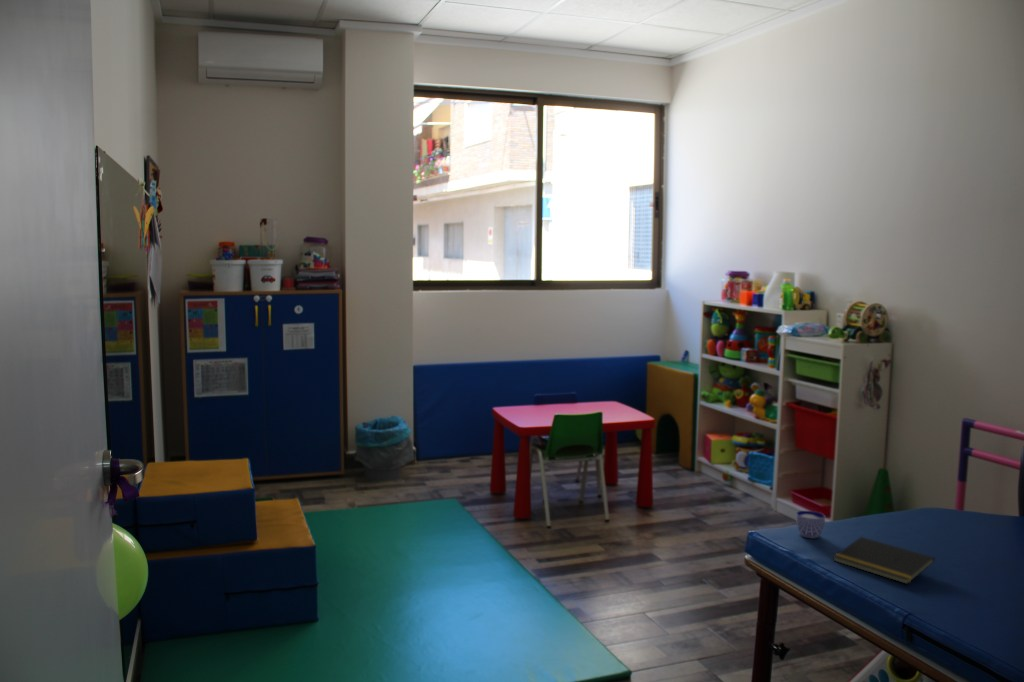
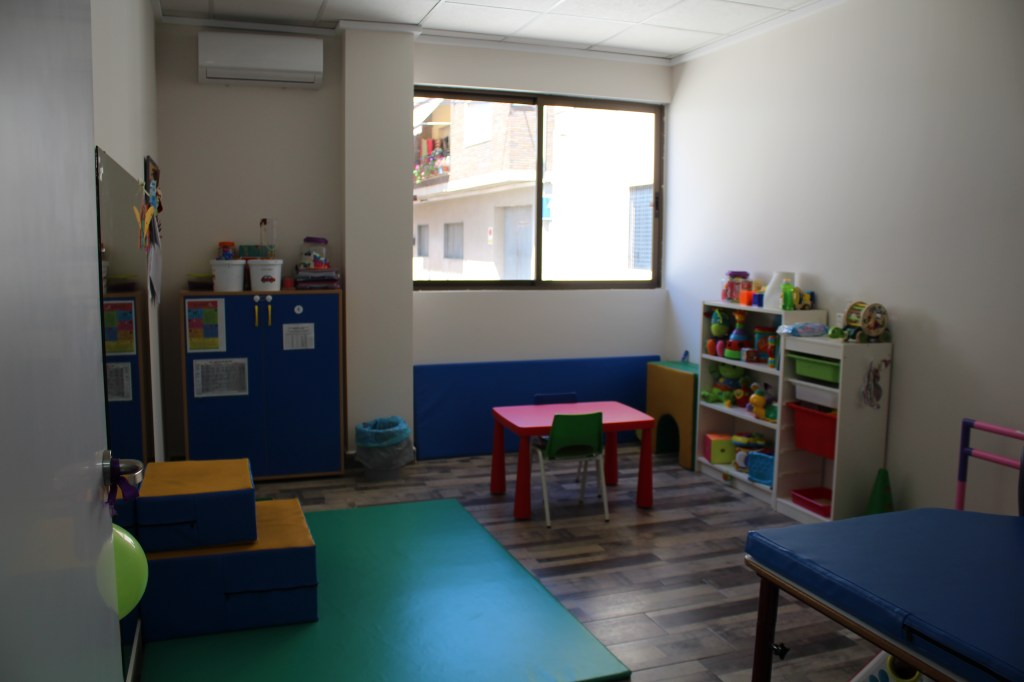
- notepad [832,536,936,585]
- cup [795,510,826,539]
